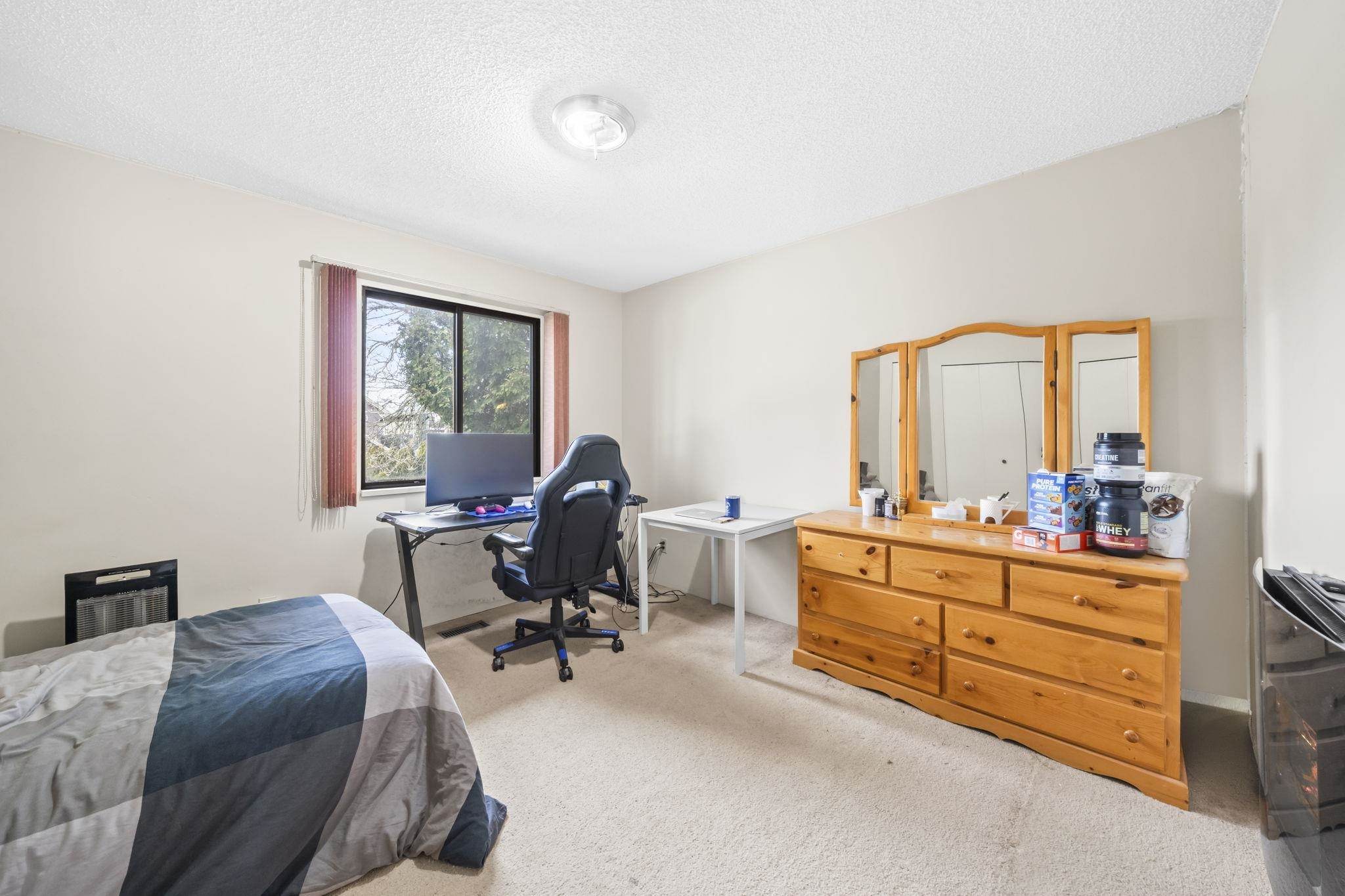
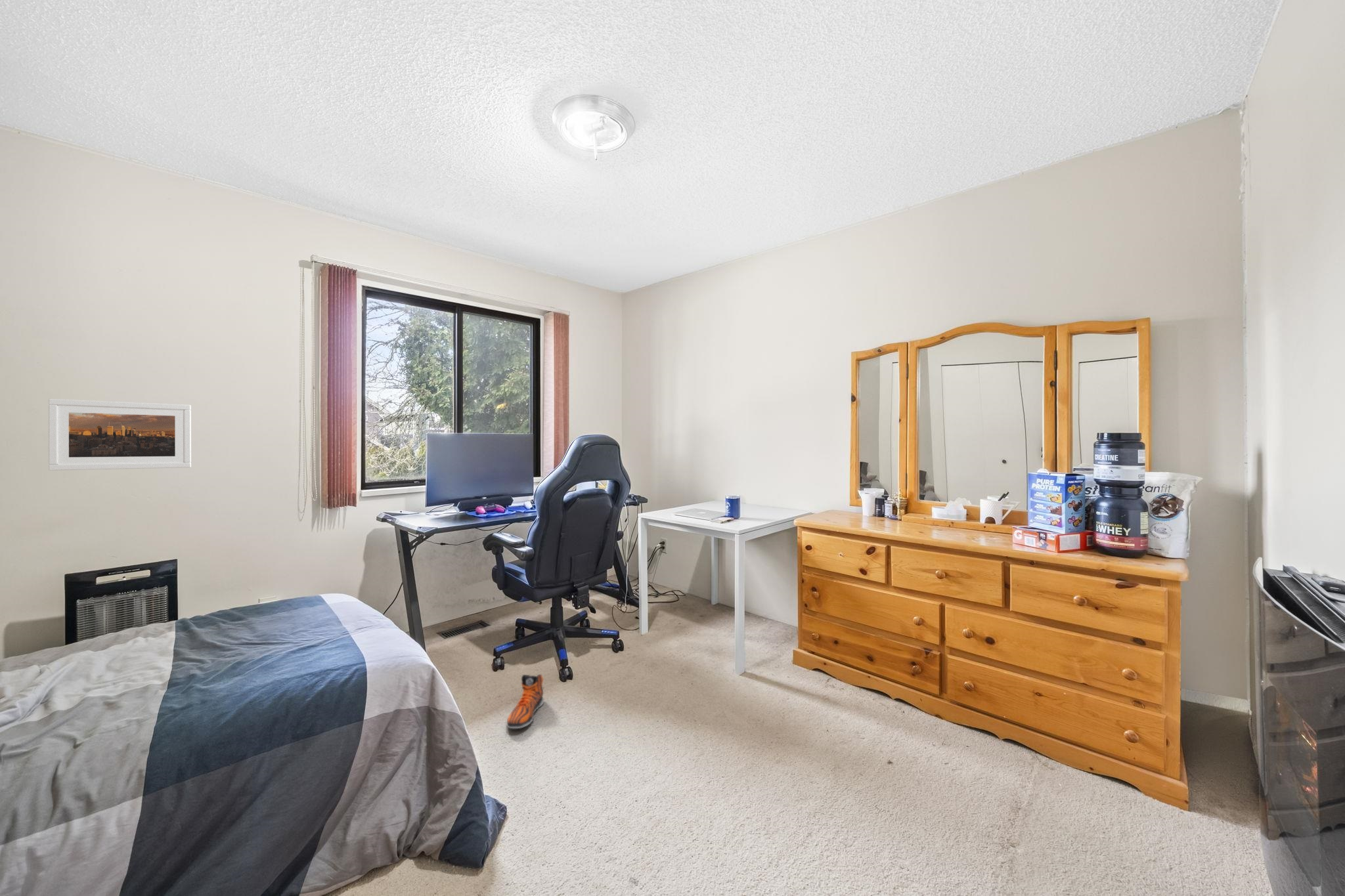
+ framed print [48,398,192,471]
+ sneaker [506,674,544,729]
